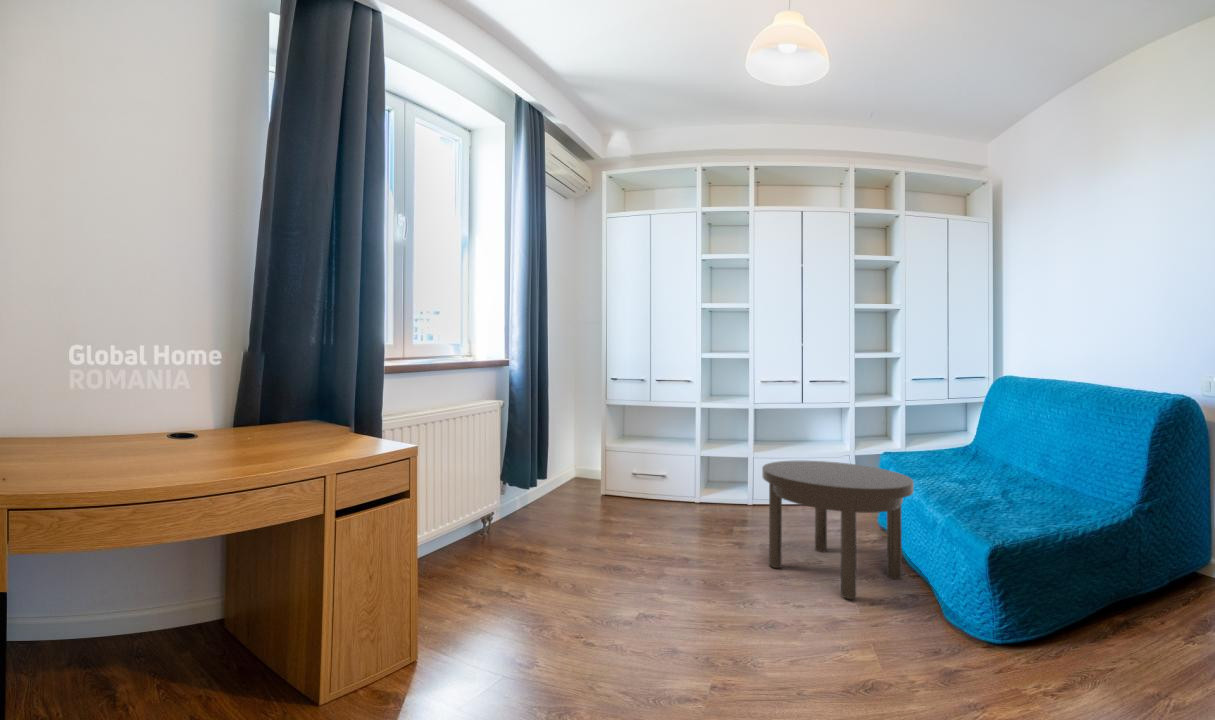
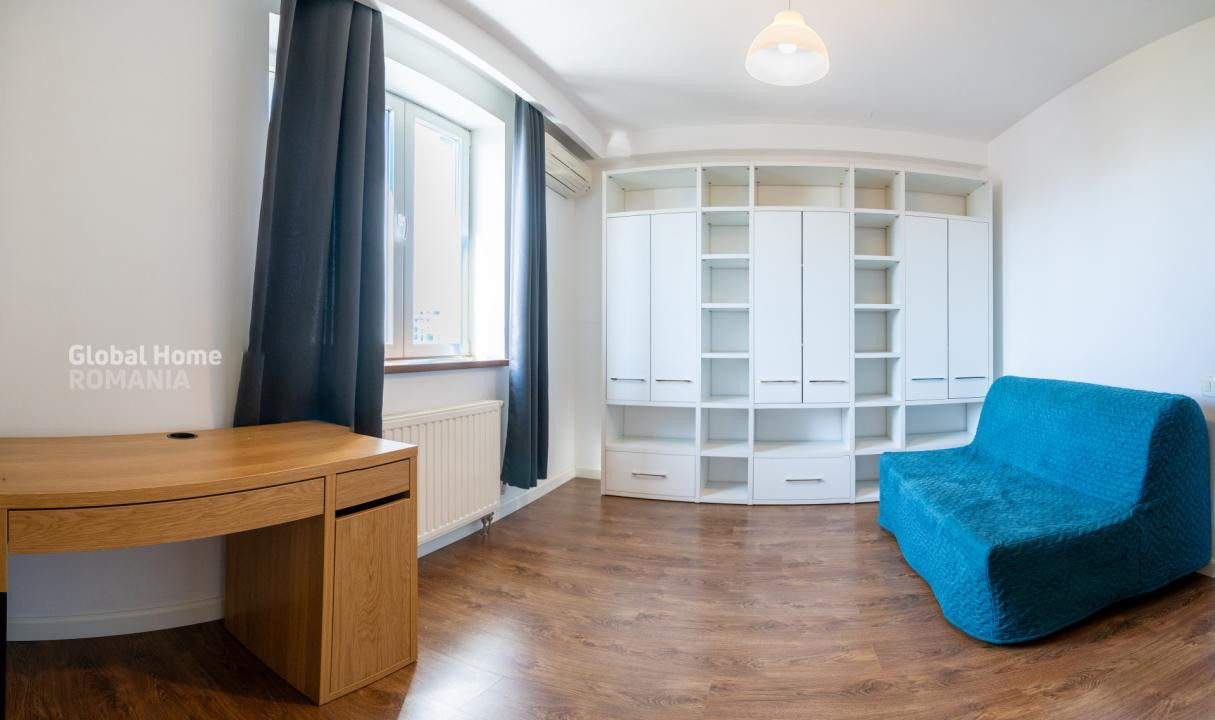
- side table [761,460,915,600]
